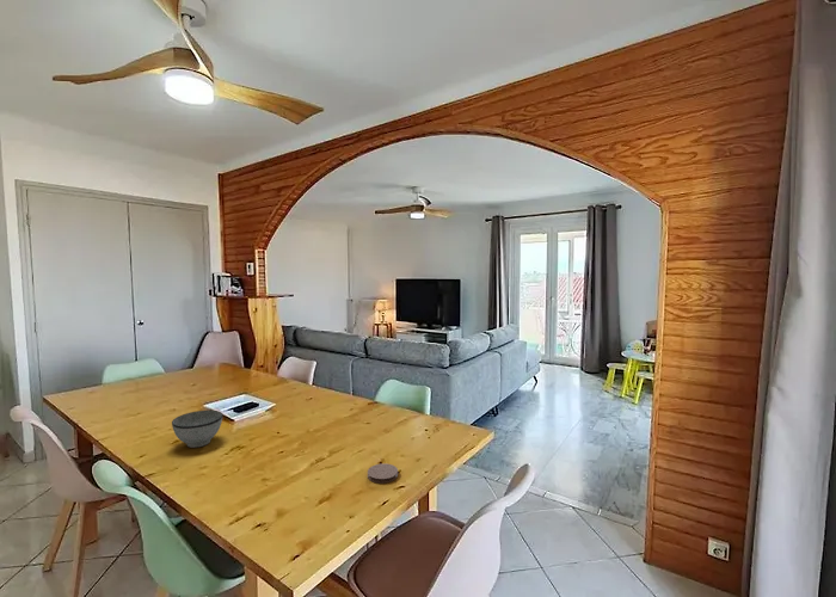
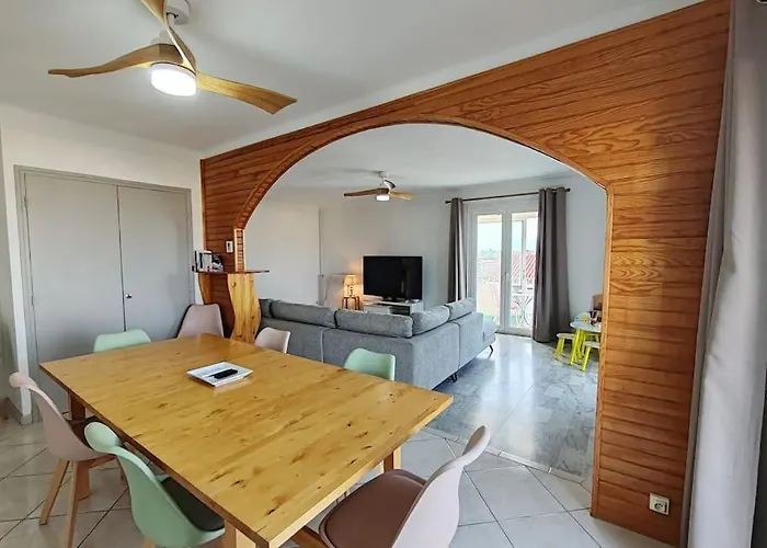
- bowl [171,410,223,449]
- coaster [367,462,399,485]
